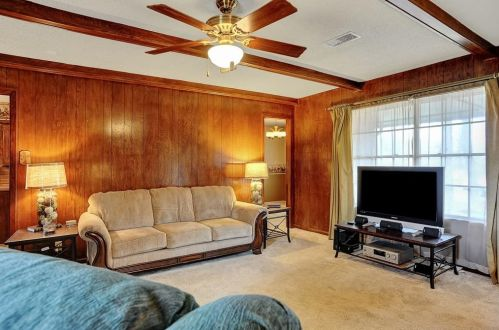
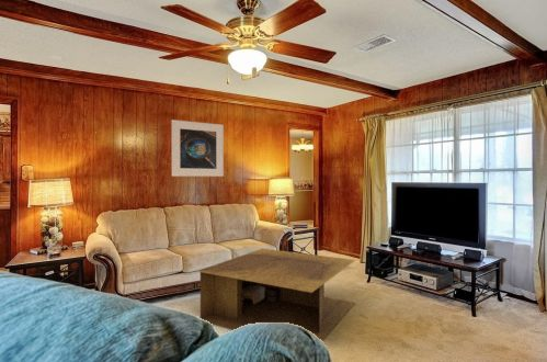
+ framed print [171,118,225,178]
+ coffee table [196,248,356,341]
